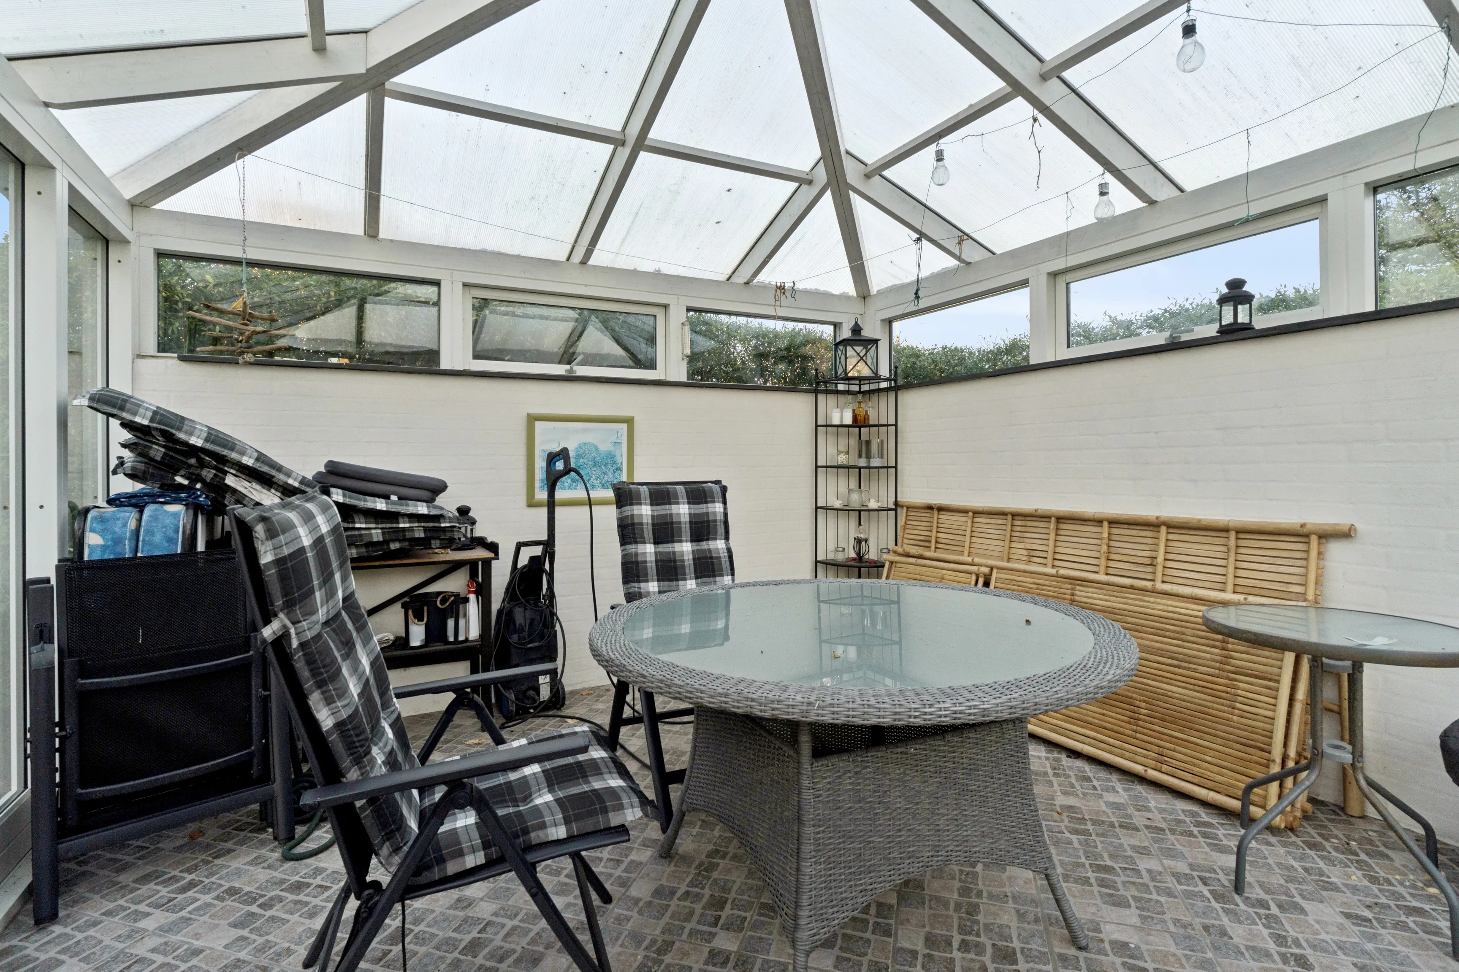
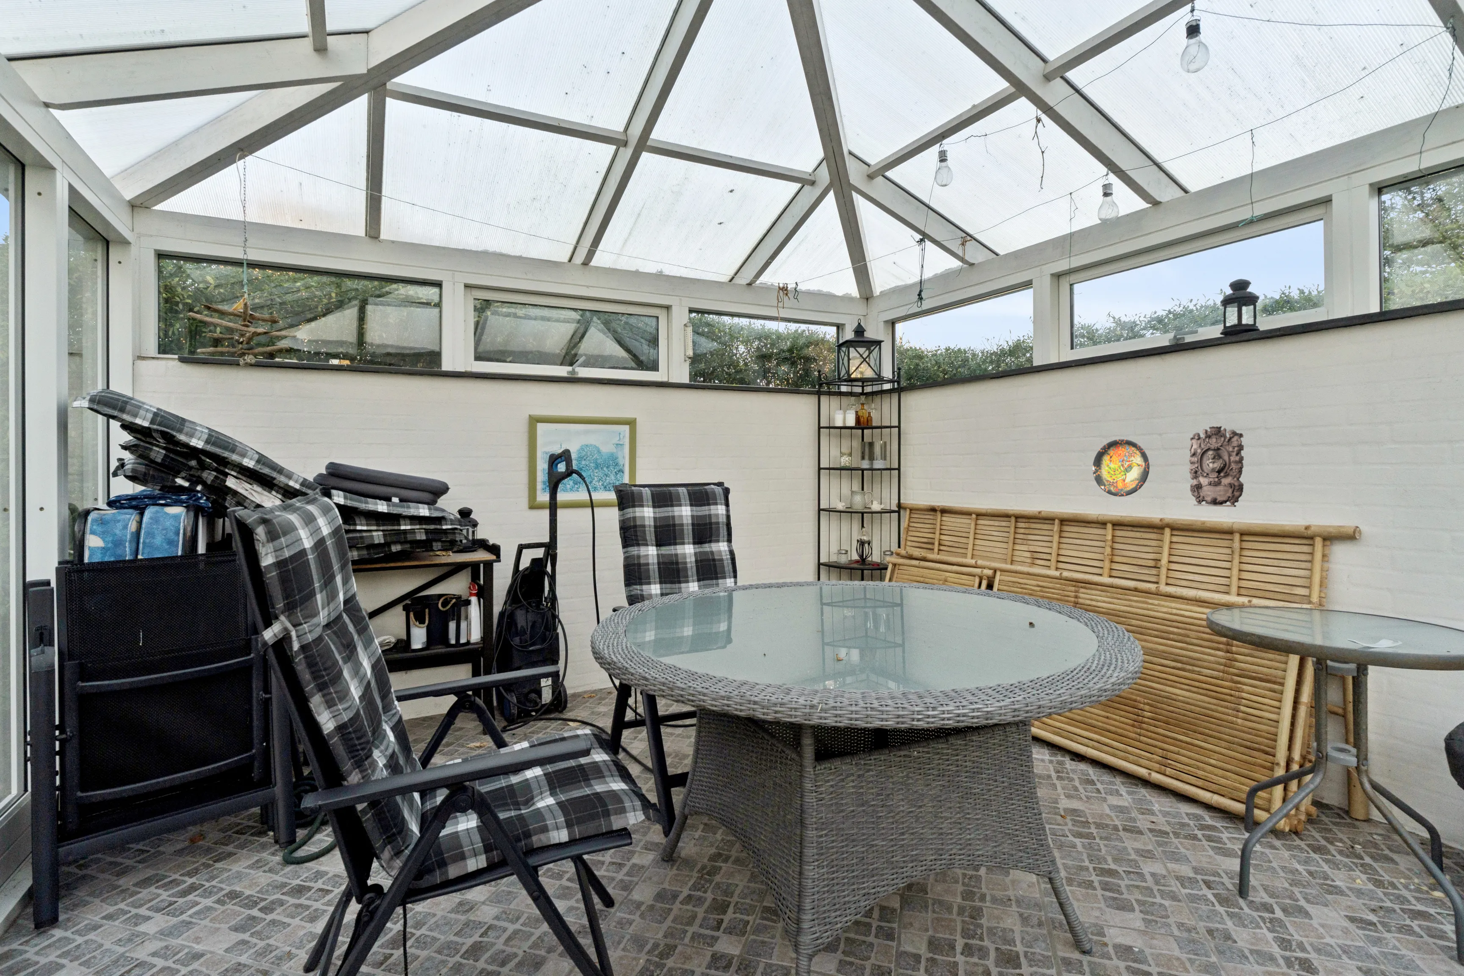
+ decorative plate [1093,439,1150,497]
+ wall ornament [1188,425,1244,508]
